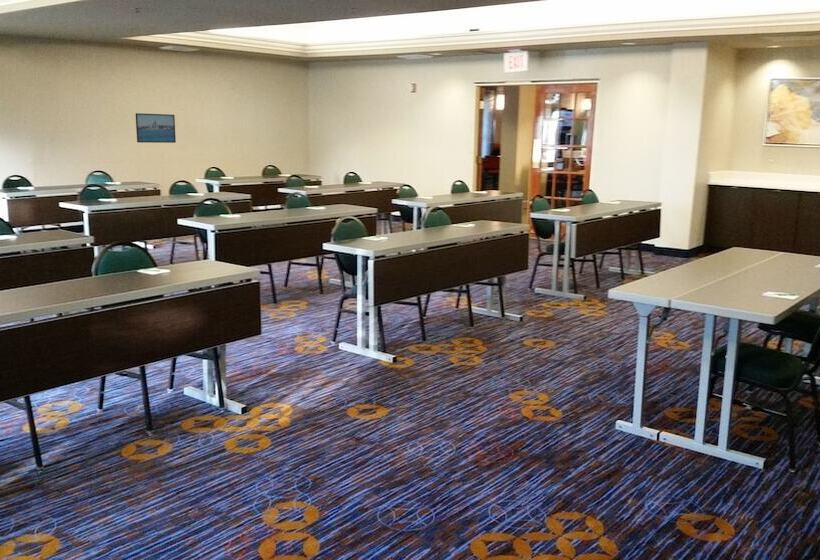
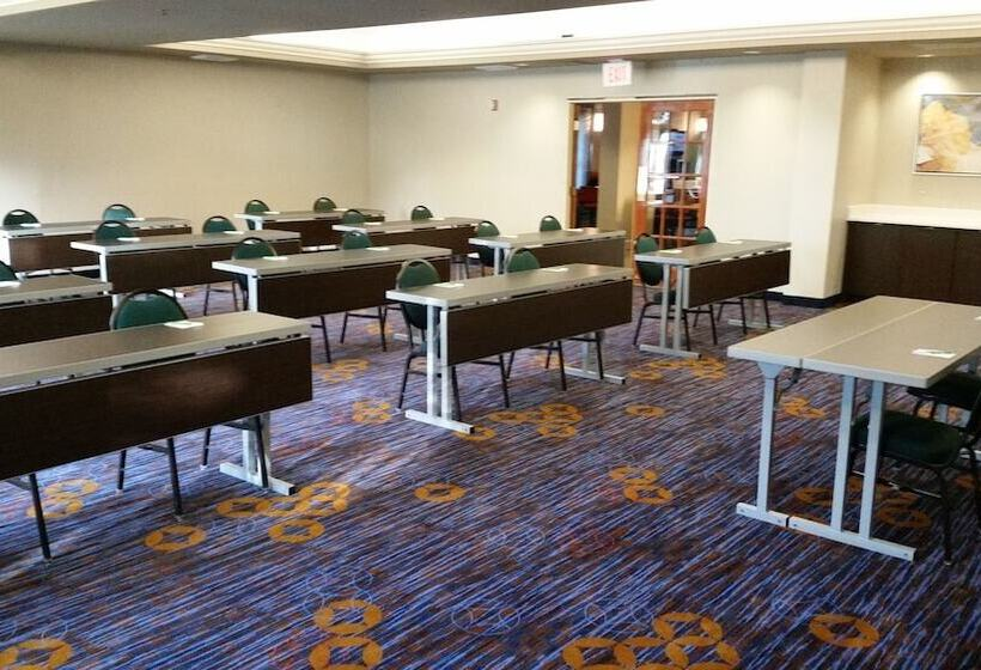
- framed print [135,112,177,144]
